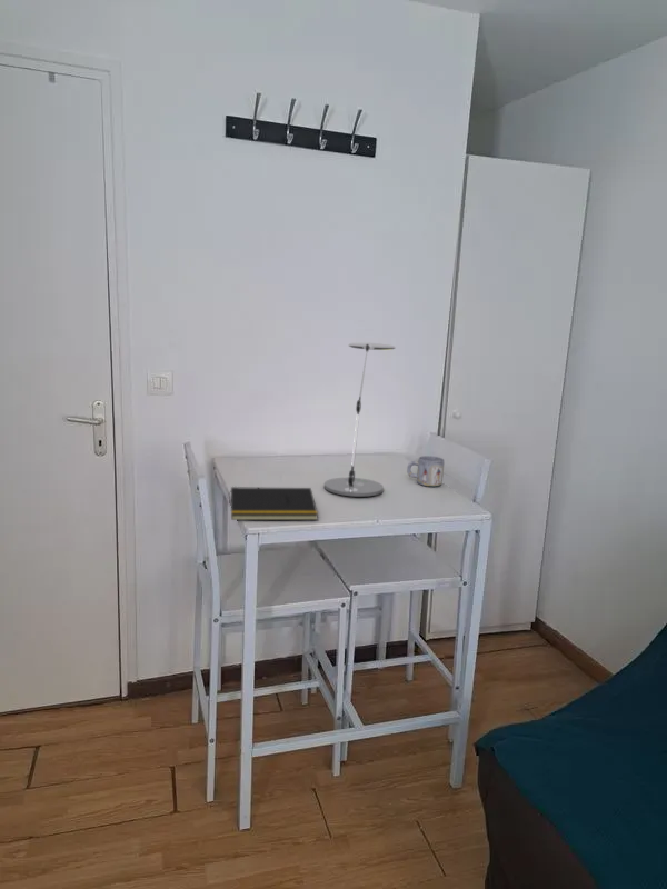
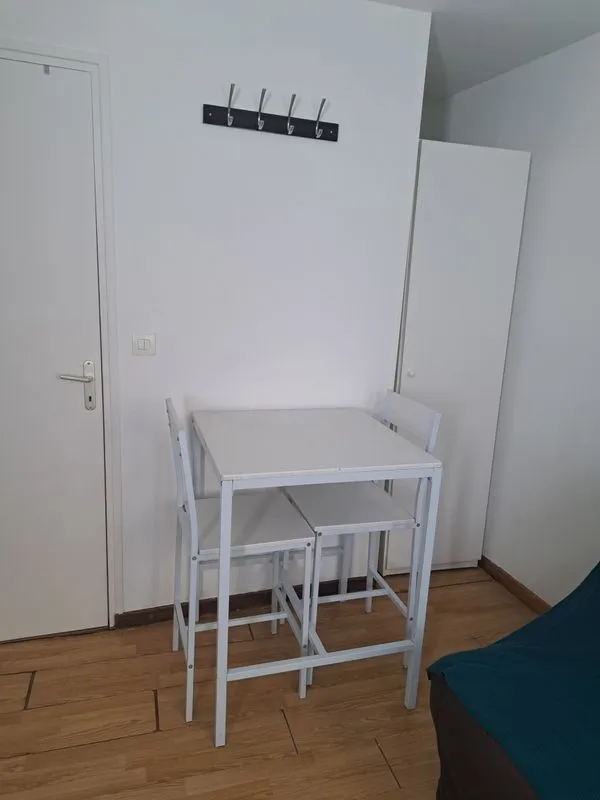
- mug [406,455,445,488]
- notepad [228,486,319,521]
- desk lamp [323,342,397,498]
